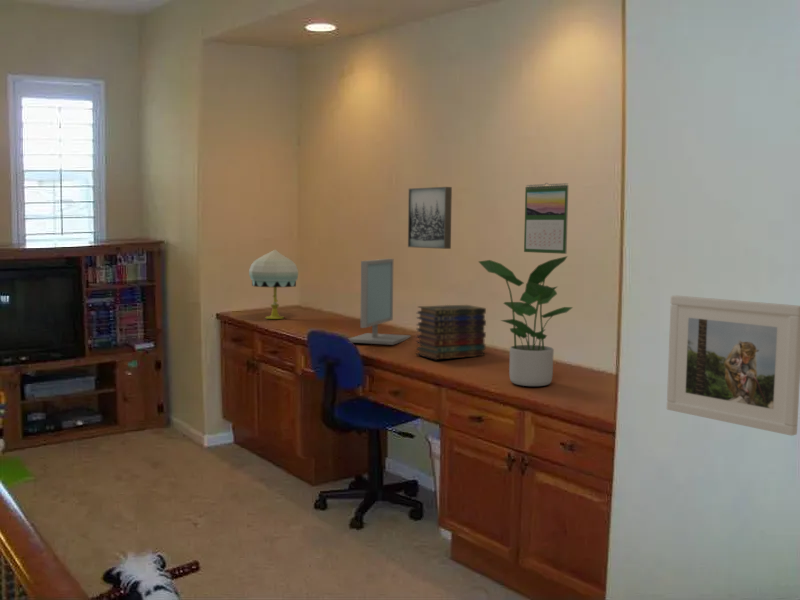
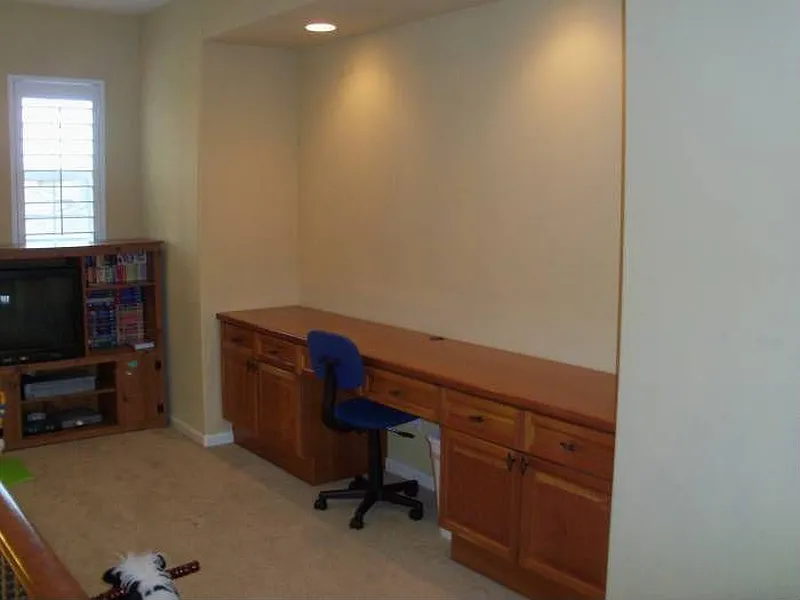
- book stack [415,304,487,361]
- wall art [407,186,453,250]
- table lamp [248,249,299,320]
- computer monitor [348,258,412,346]
- calendar [523,182,569,255]
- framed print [666,294,800,437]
- potted plant [477,255,574,387]
